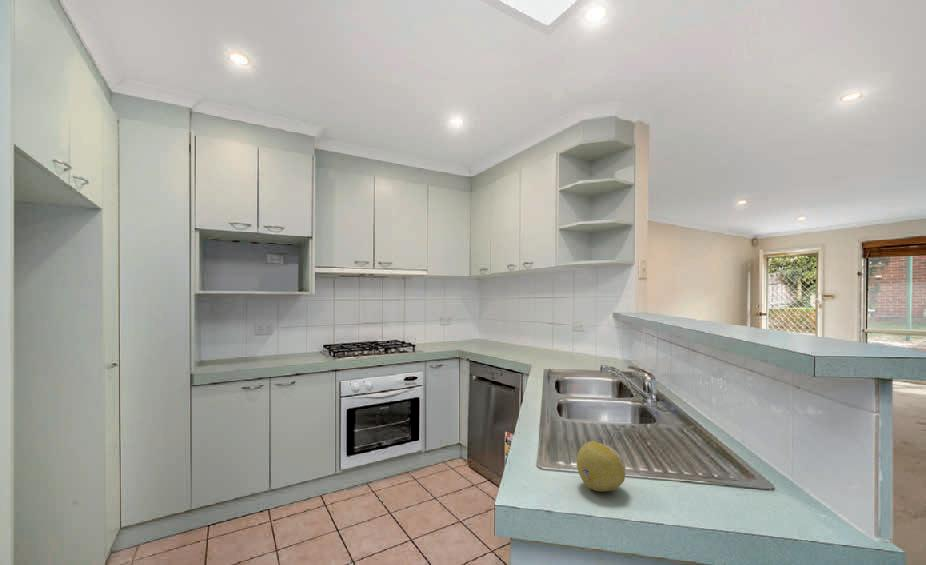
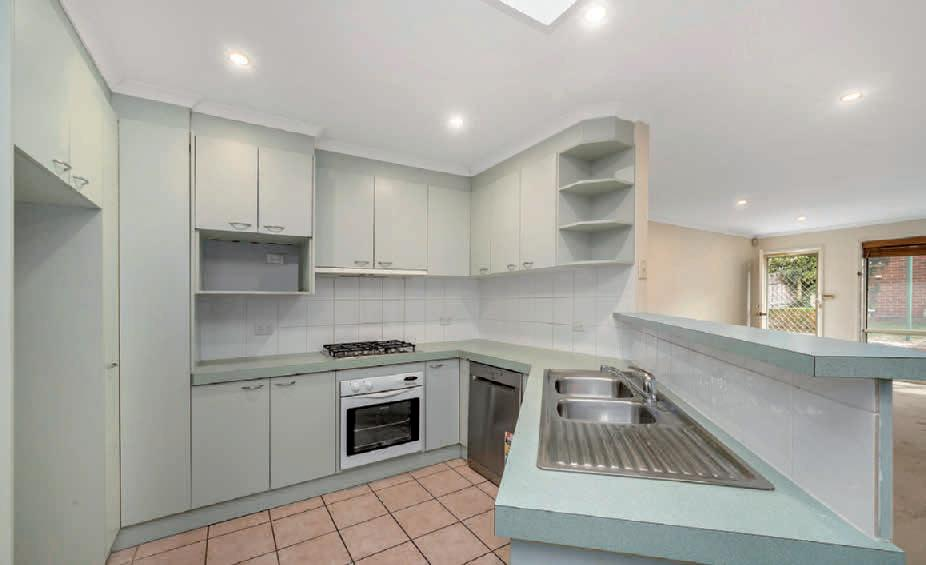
- fruit [576,440,627,493]
